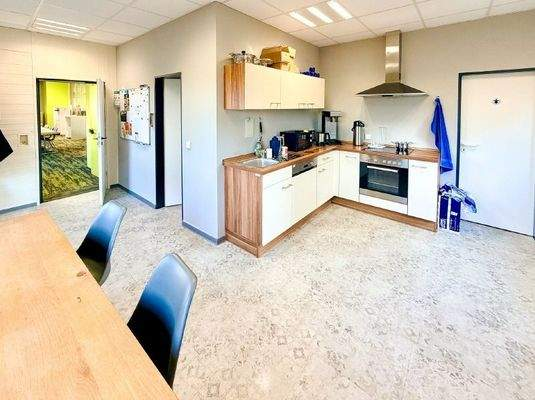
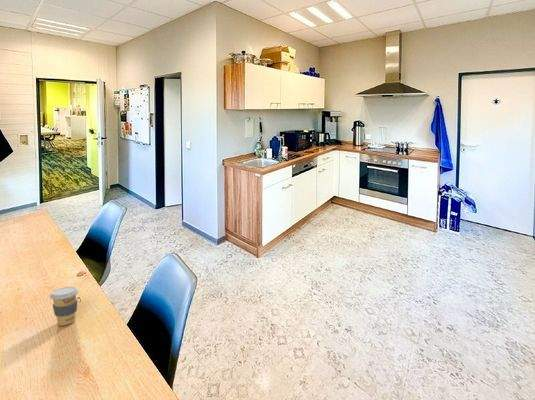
+ coffee cup [49,286,79,327]
